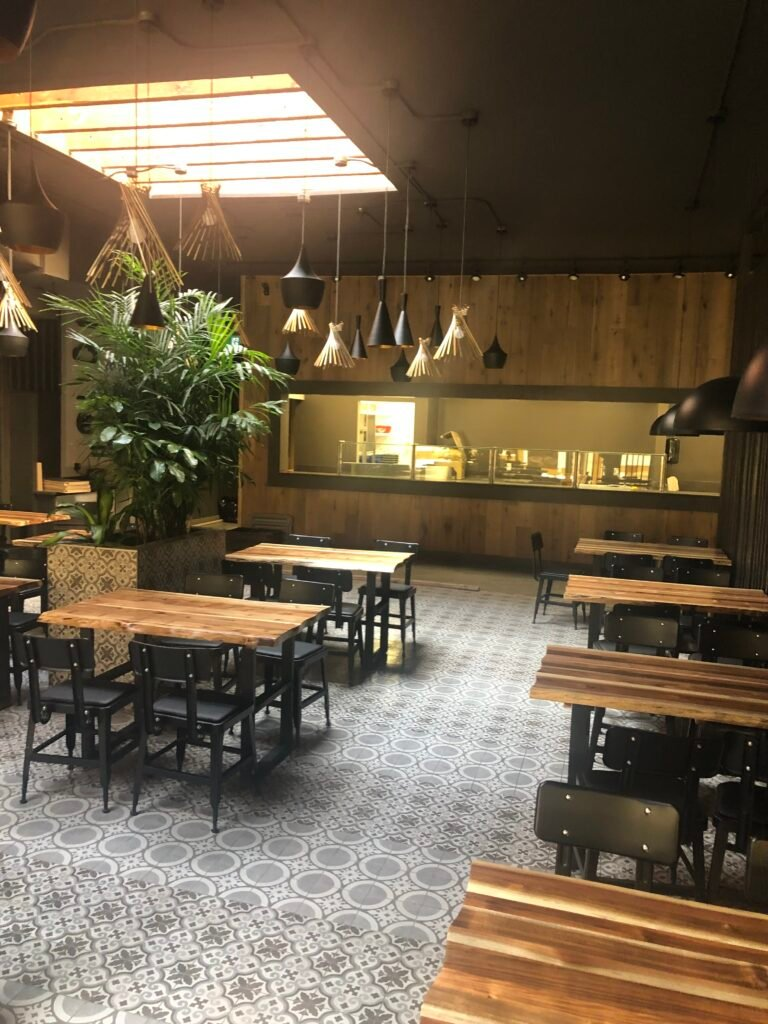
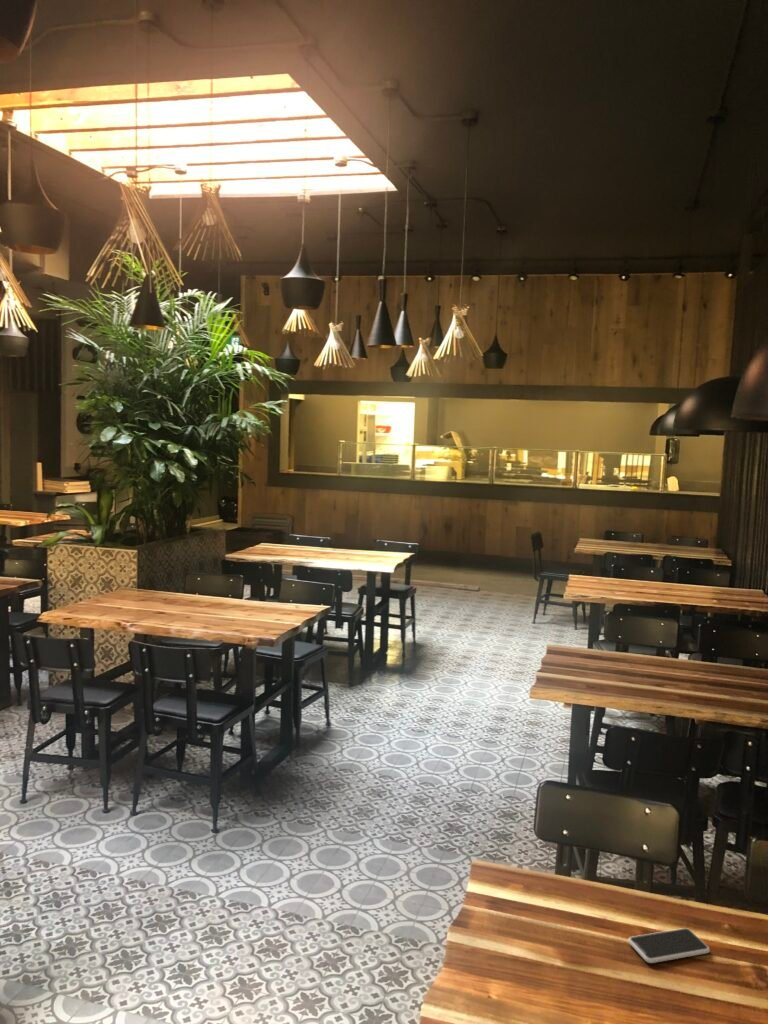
+ smartphone [627,927,711,964]
